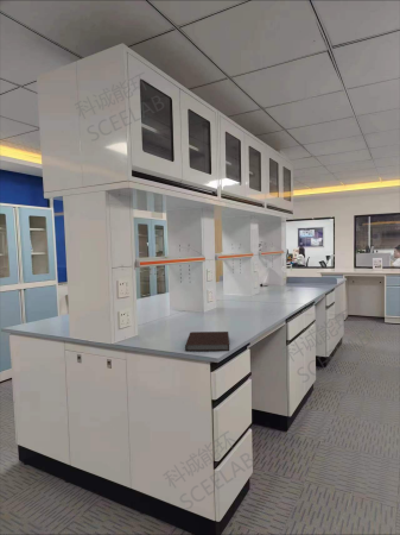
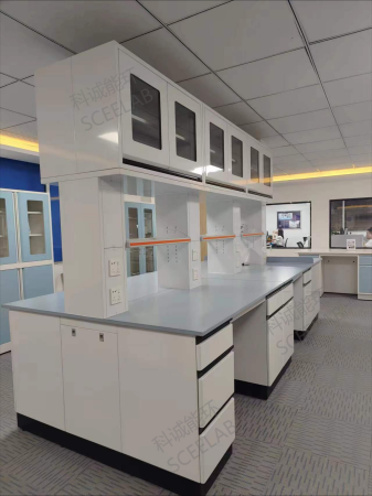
- notebook [184,331,230,352]
